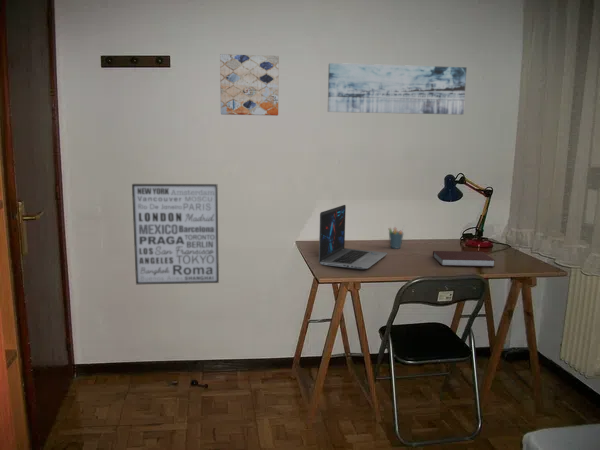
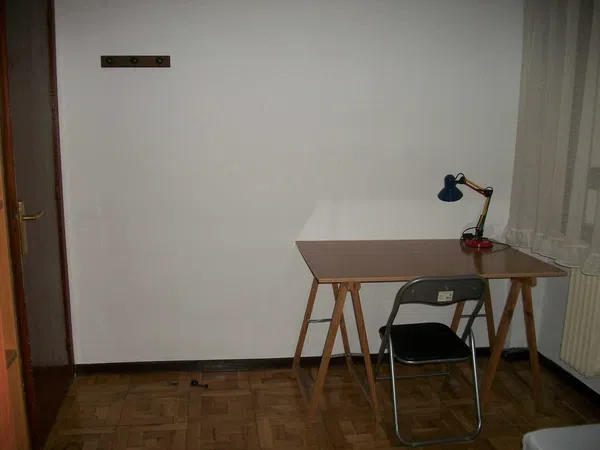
- laptop [318,204,388,271]
- wall art [131,183,220,285]
- wall art [327,62,468,116]
- pen holder [388,224,406,249]
- wall art [219,53,280,117]
- notebook [432,250,496,268]
